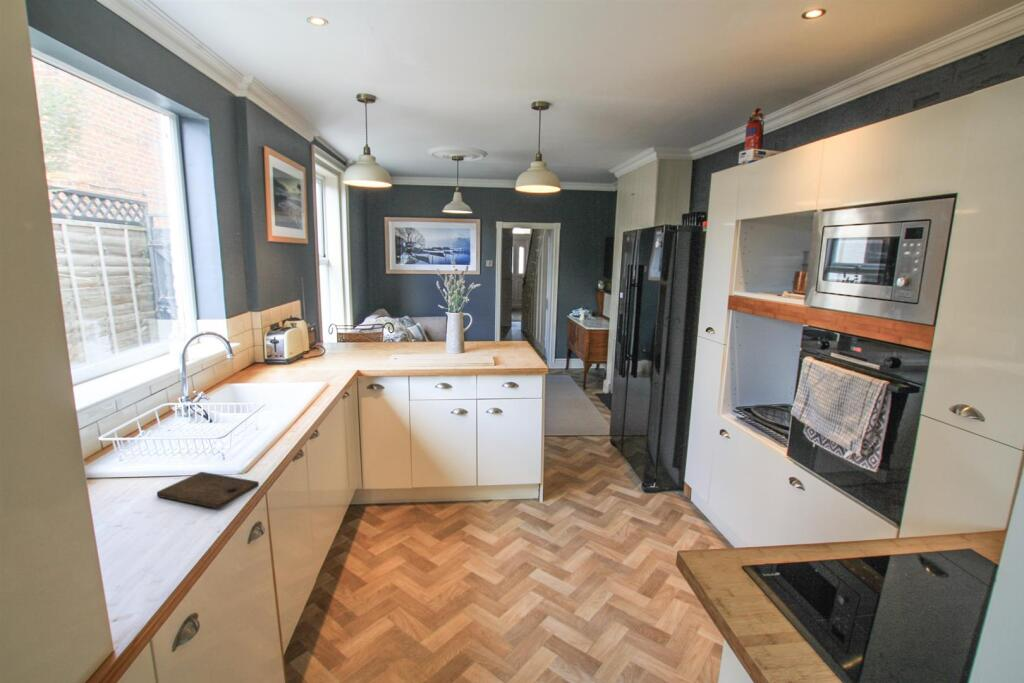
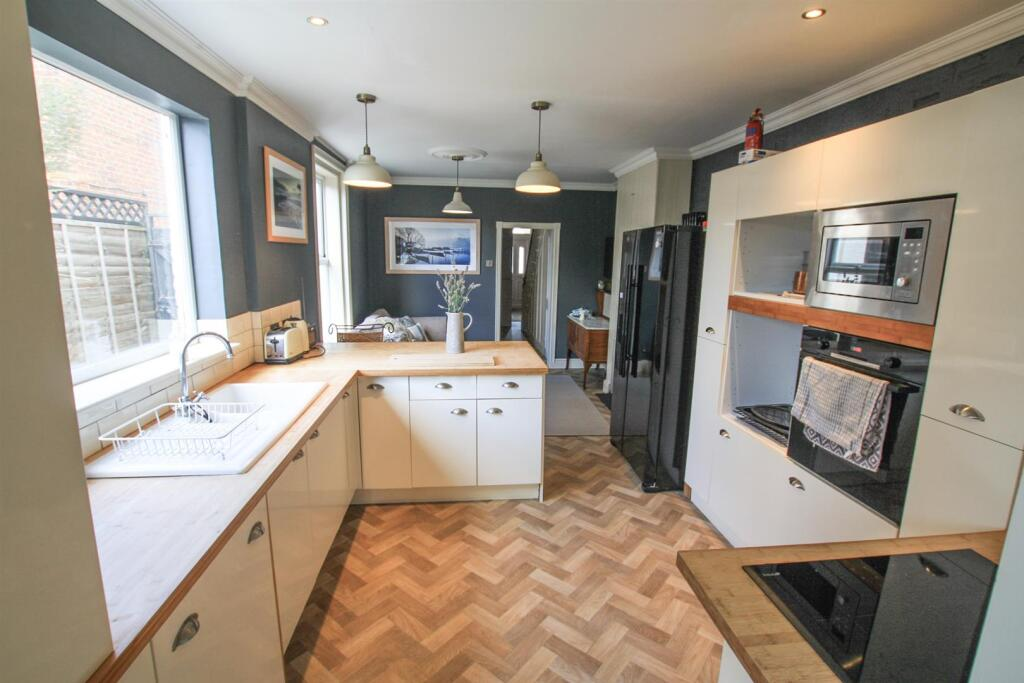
- cutting board [156,471,260,510]
